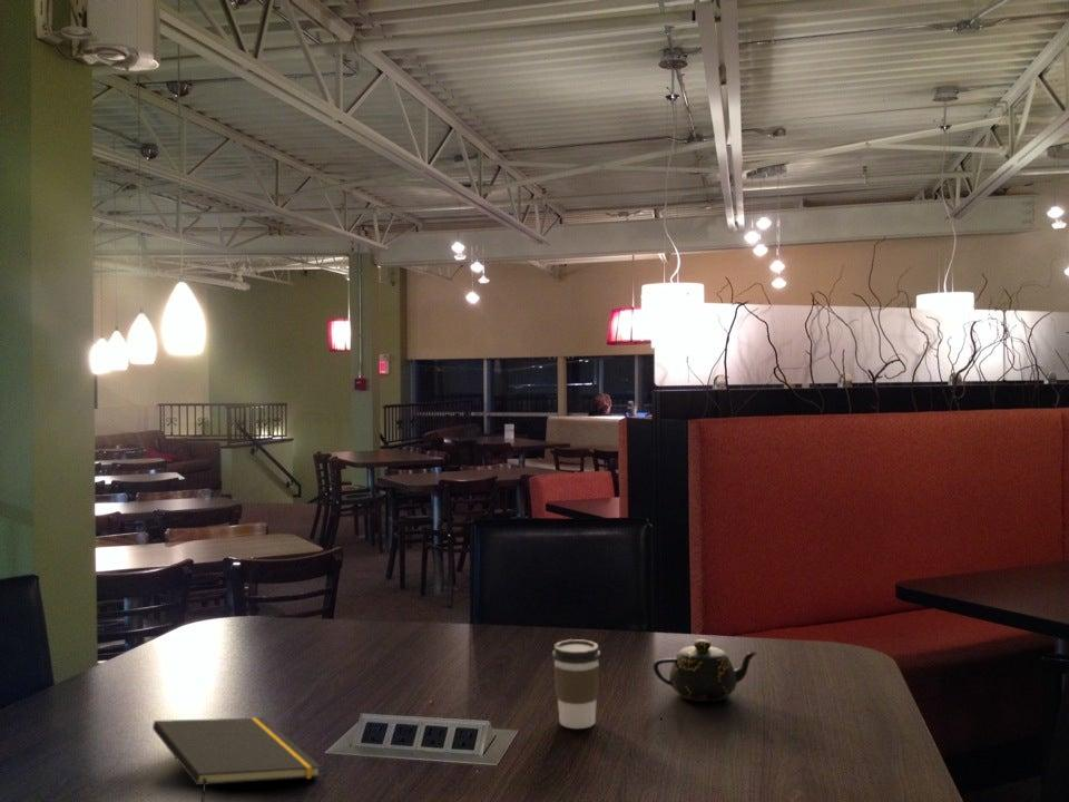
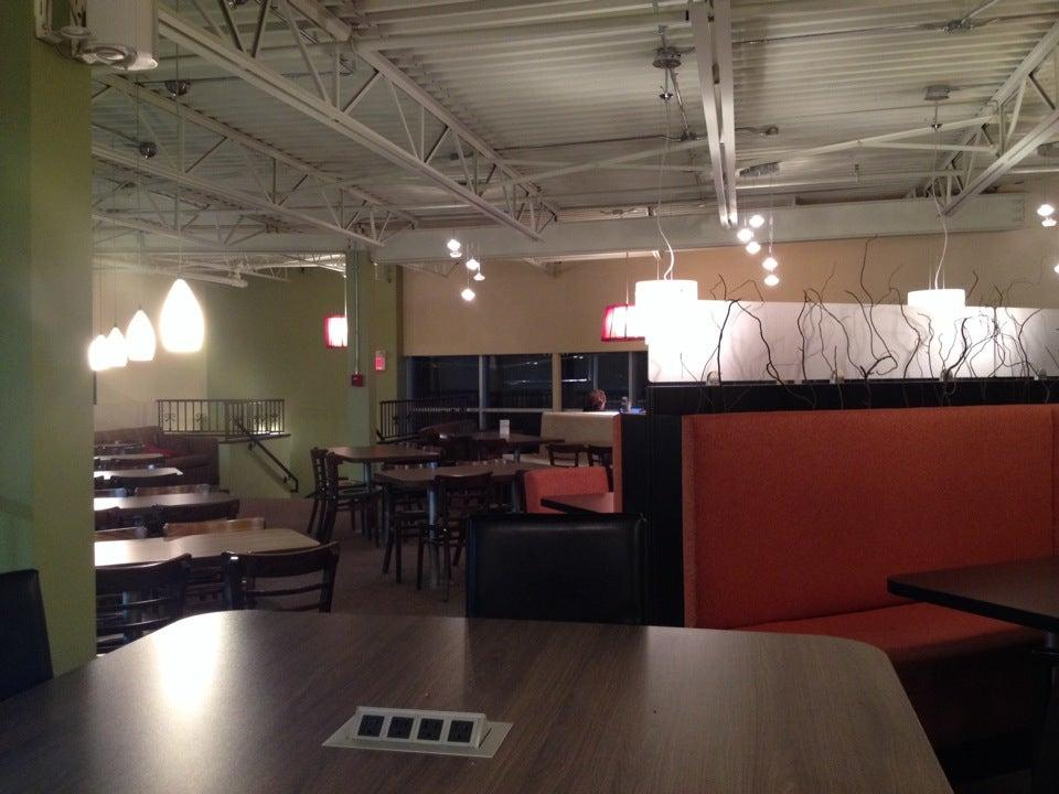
- notepad [151,716,323,802]
- coffee cup [551,638,601,730]
- teapot [653,638,759,703]
